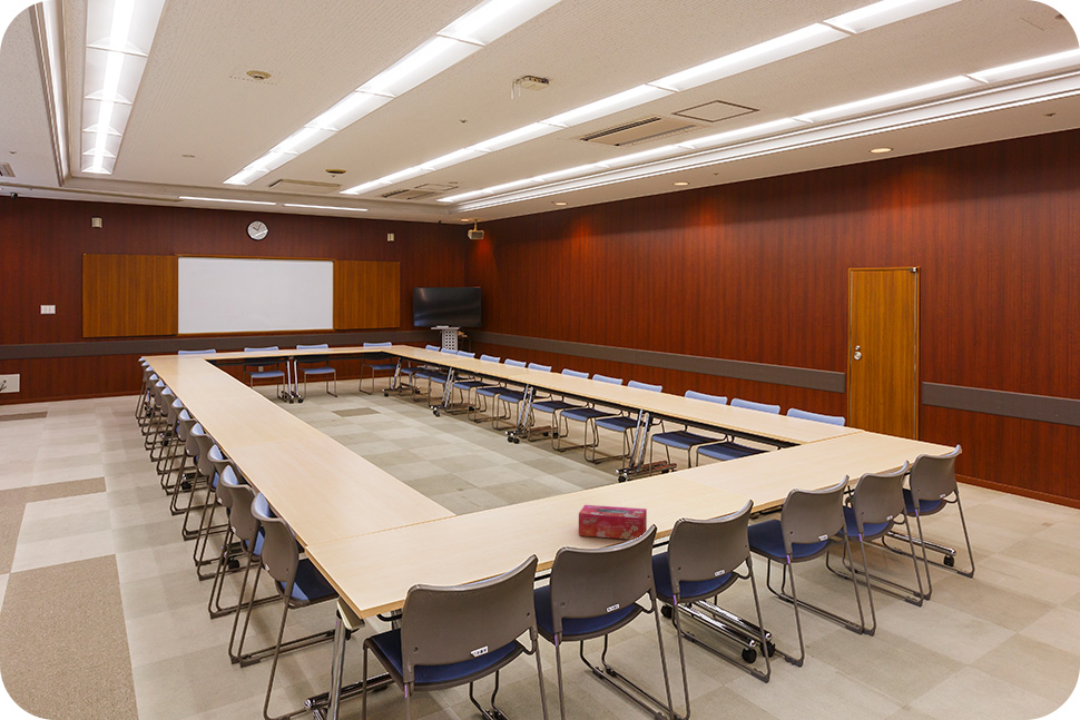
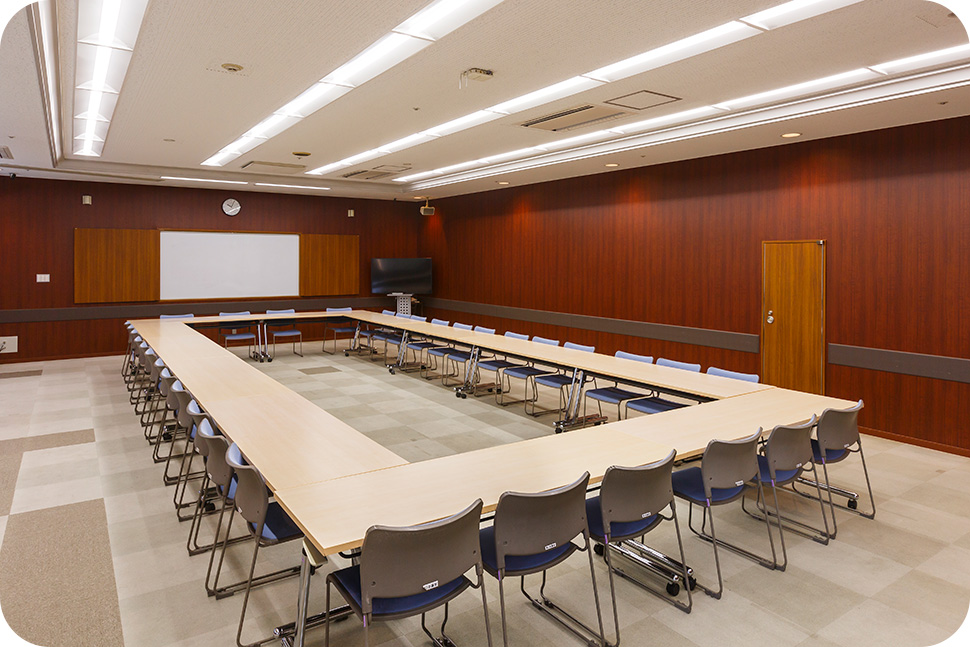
- tissue box [578,504,648,541]
